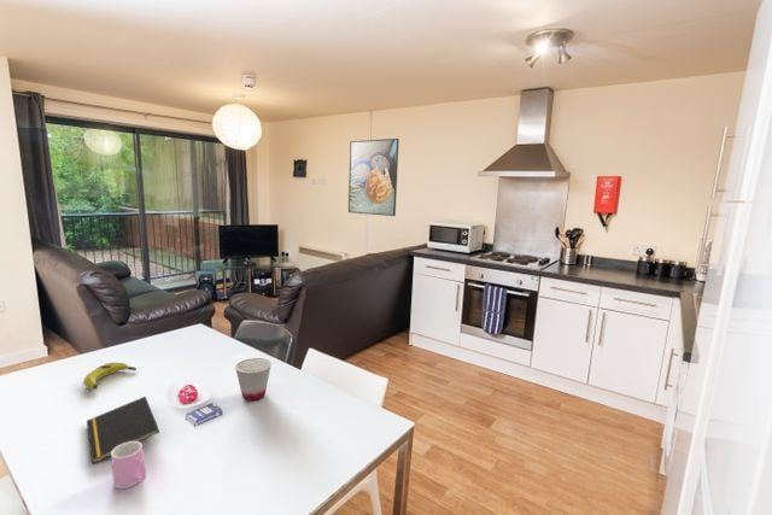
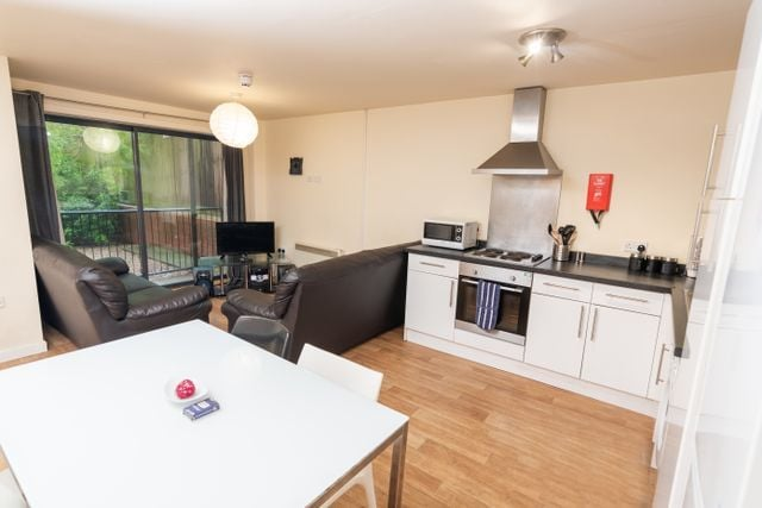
- cup [234,357,273,402]
- cup [110,441,147,490]
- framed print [347,137,400,217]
- notepad [86,396,160,464]
- banana [82,362,138,391]
